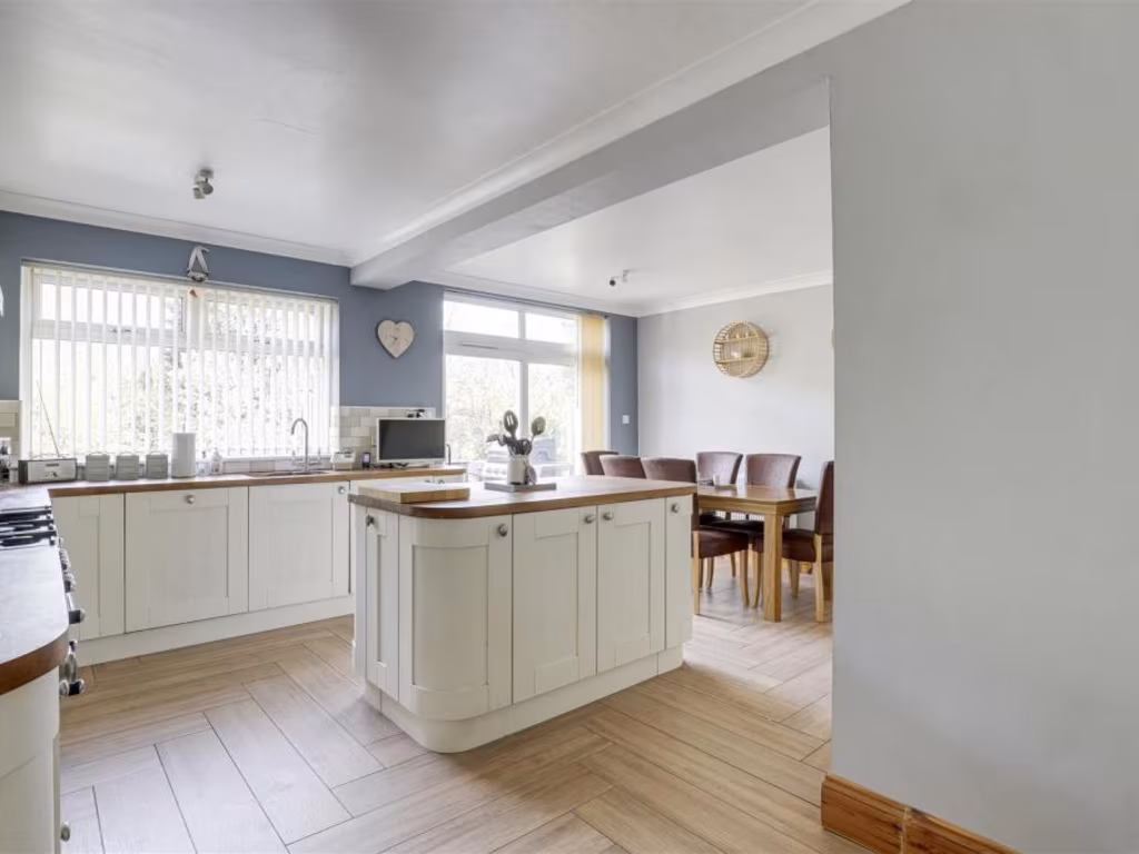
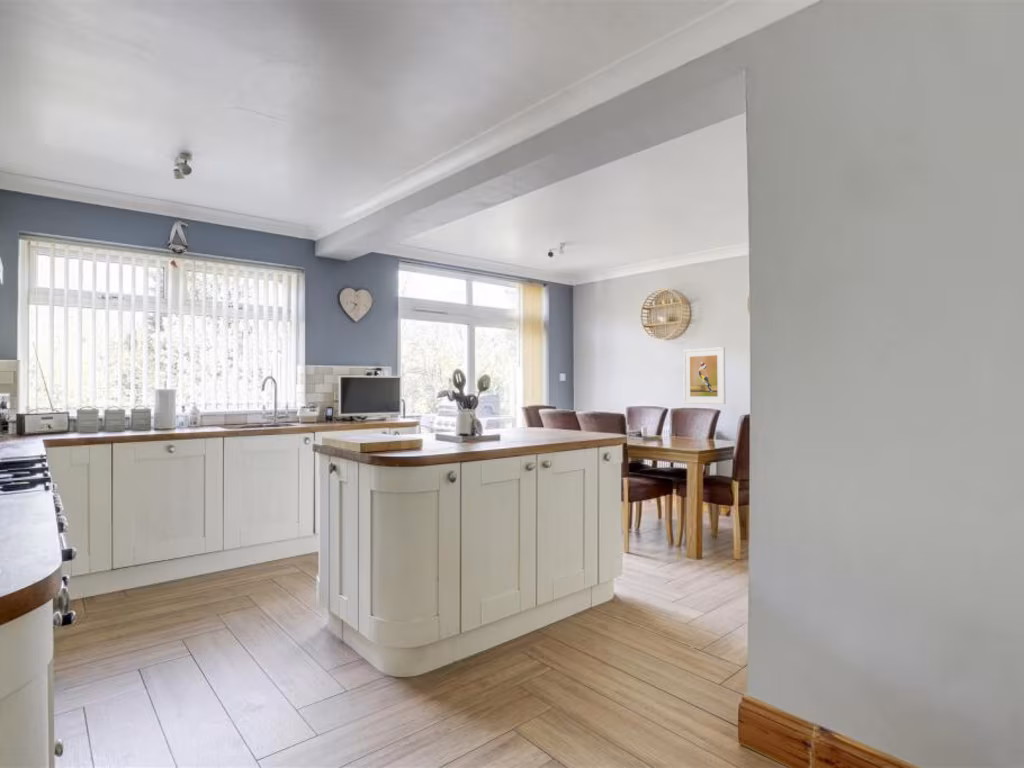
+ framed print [682,346,726,405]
